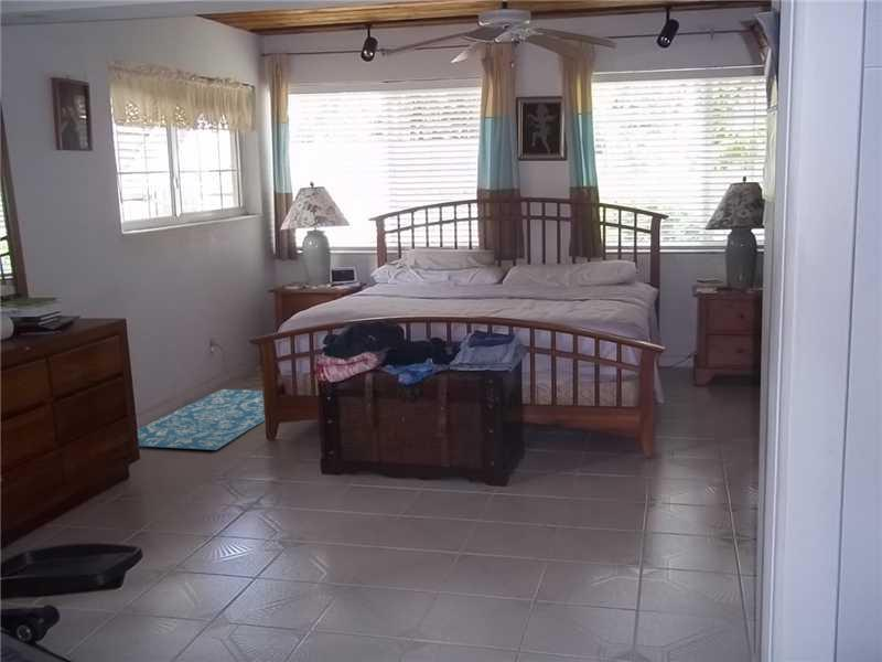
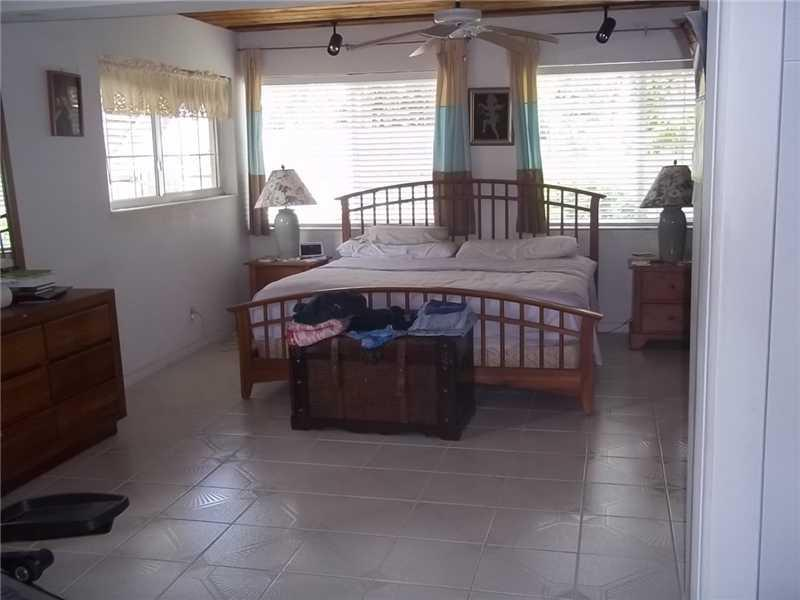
- rug [137,388,266,451]
